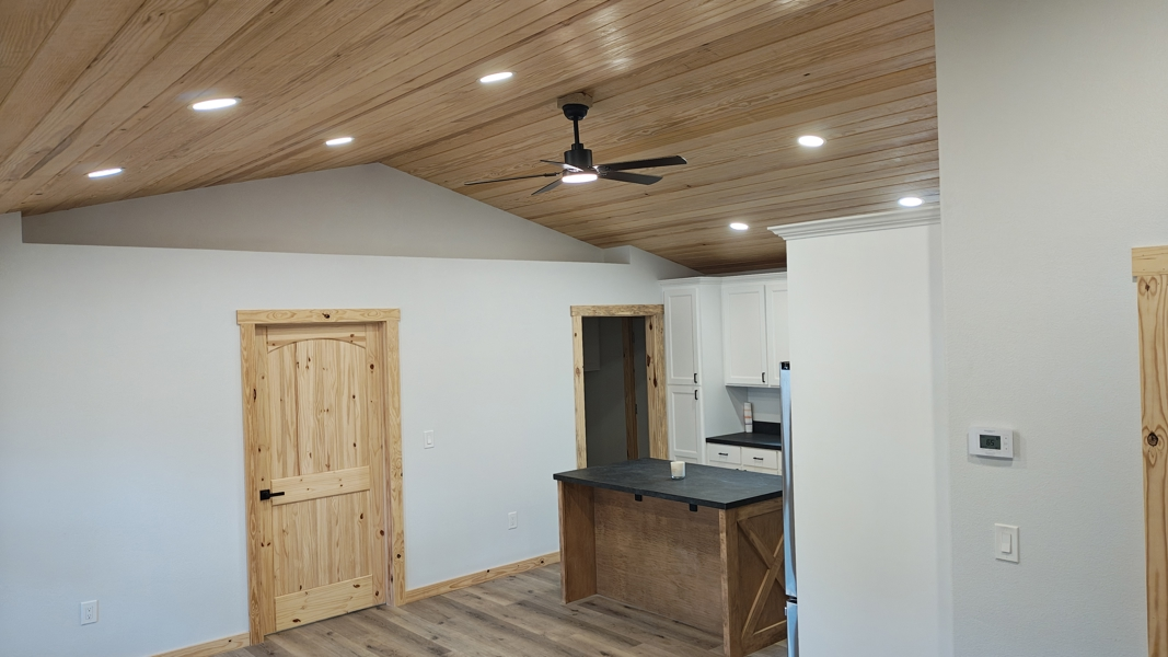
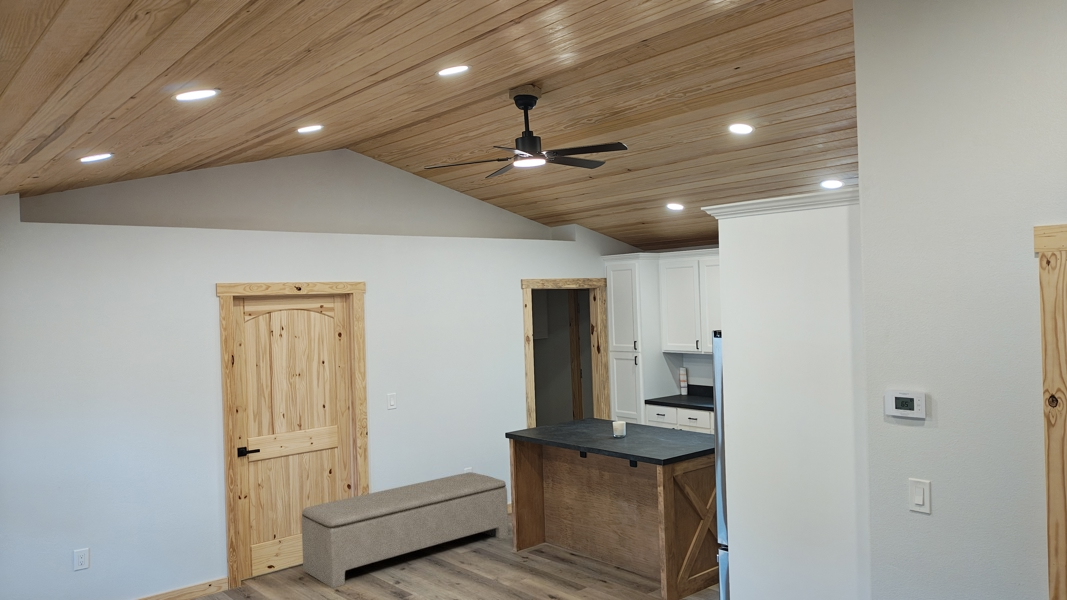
+ bench [301,471,509,589]
